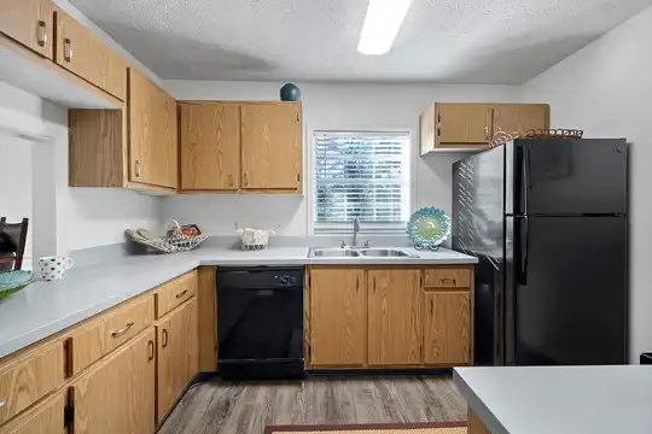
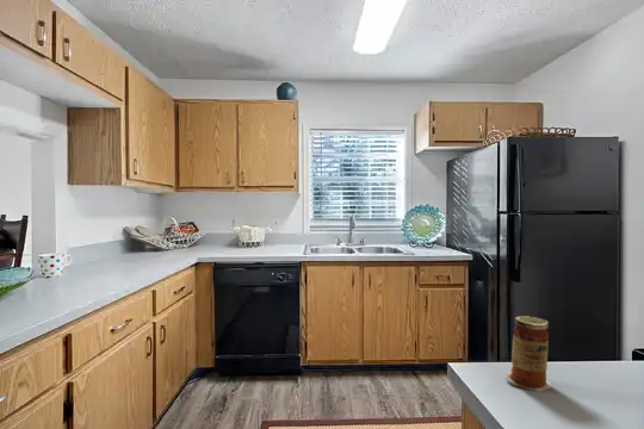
+ canister [504,315,552,392]
